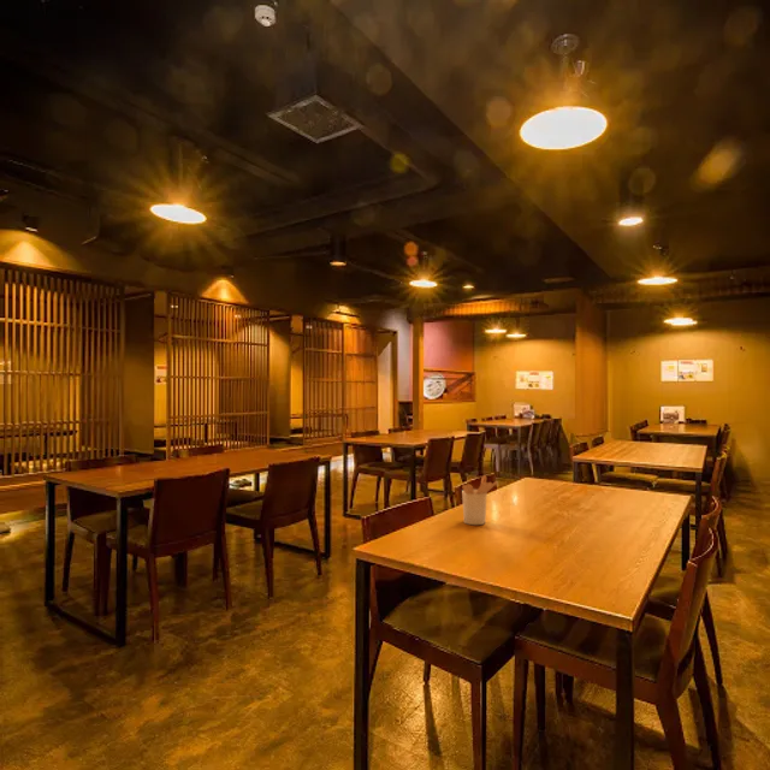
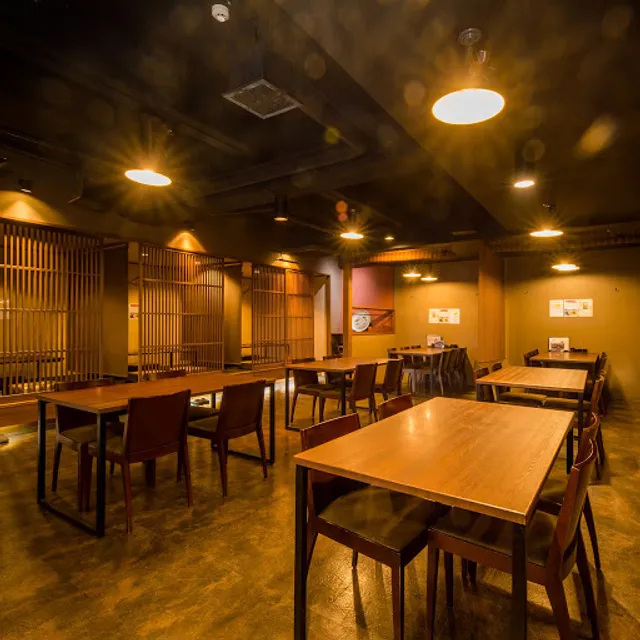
- utensil holder [461,474,498,526]
